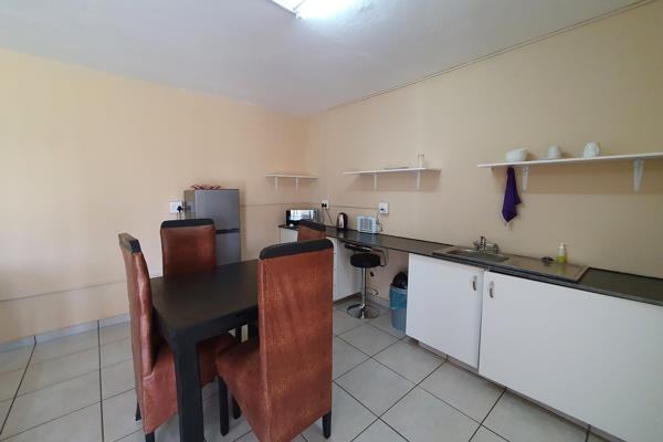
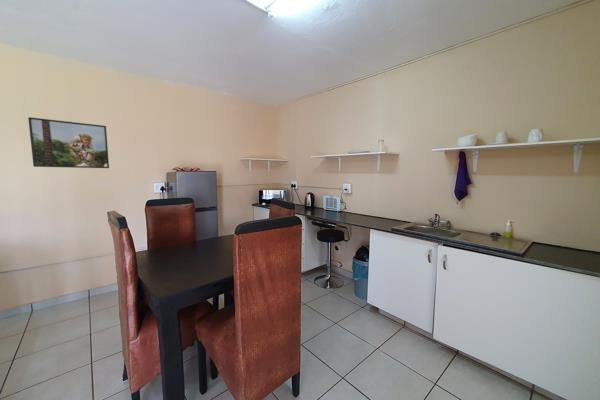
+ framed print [27,116,110,169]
